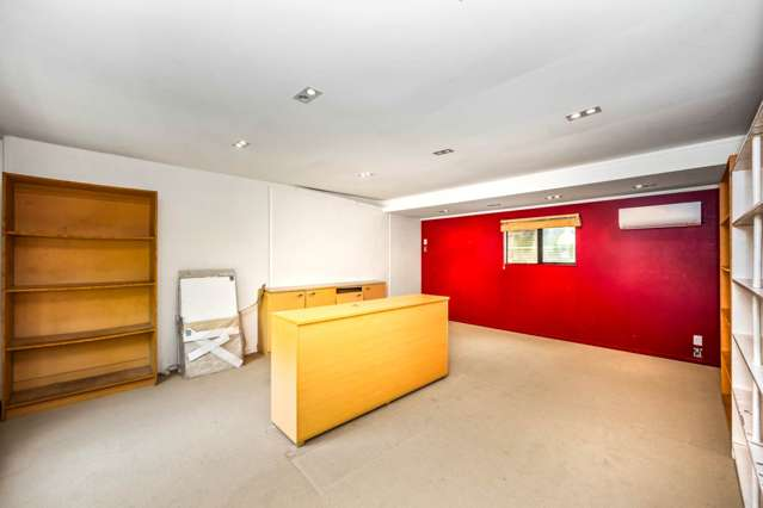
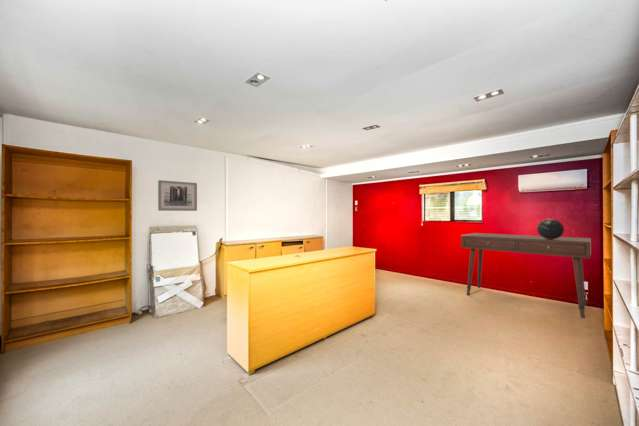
+ decorative globe [536,218,565,239]
+ desk [460,232,592,319]
+ wall art [157,179,198,212]
